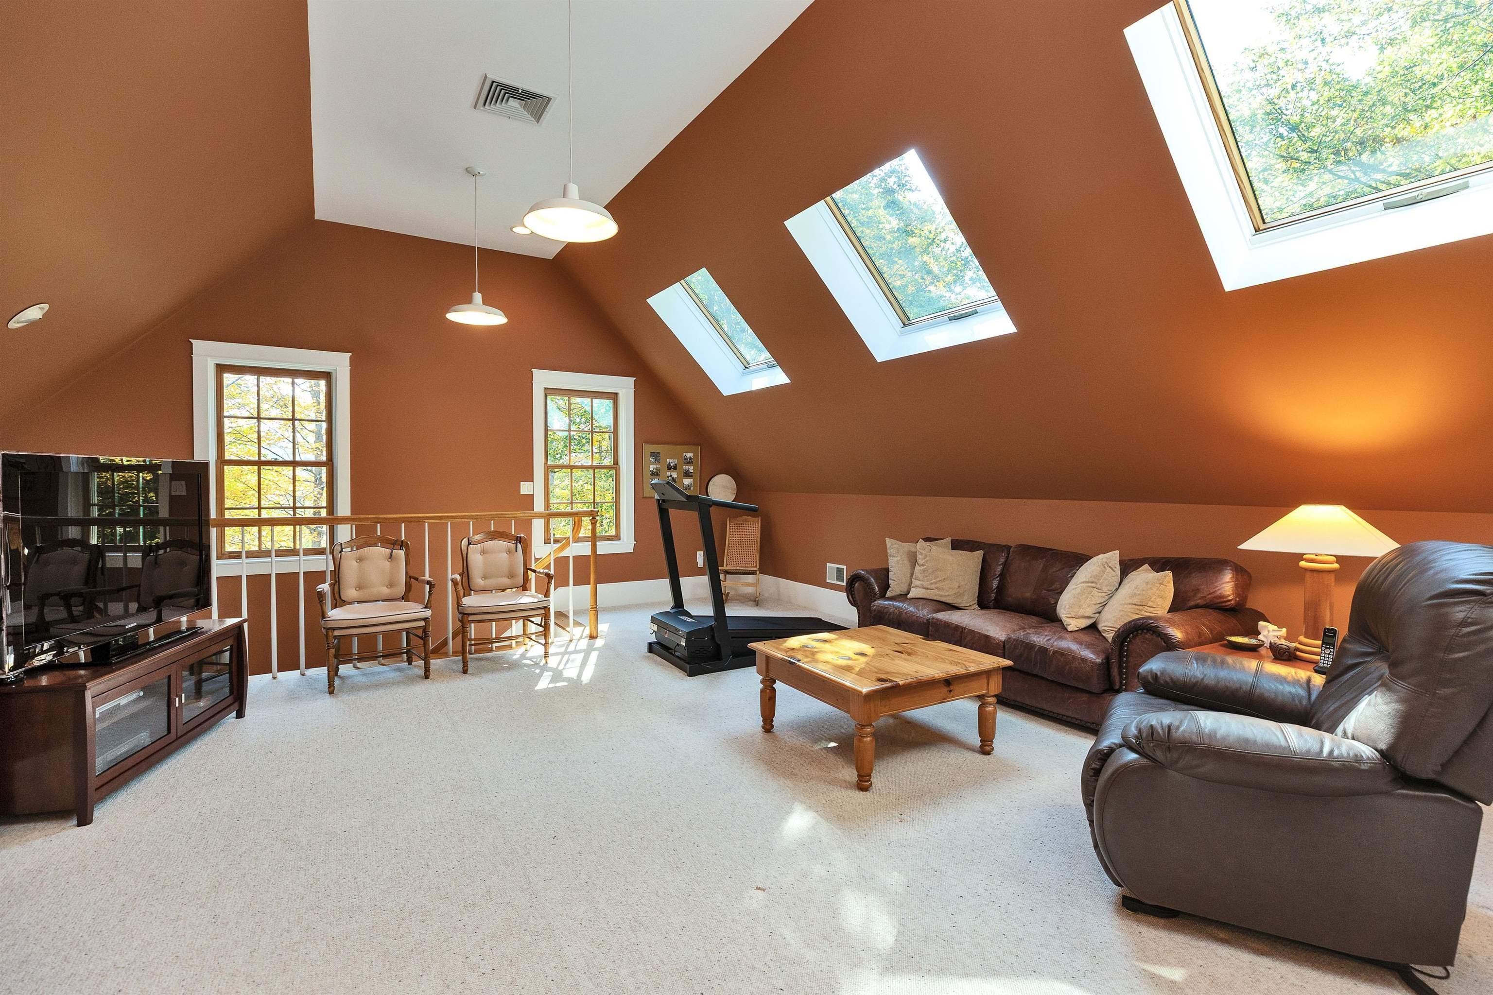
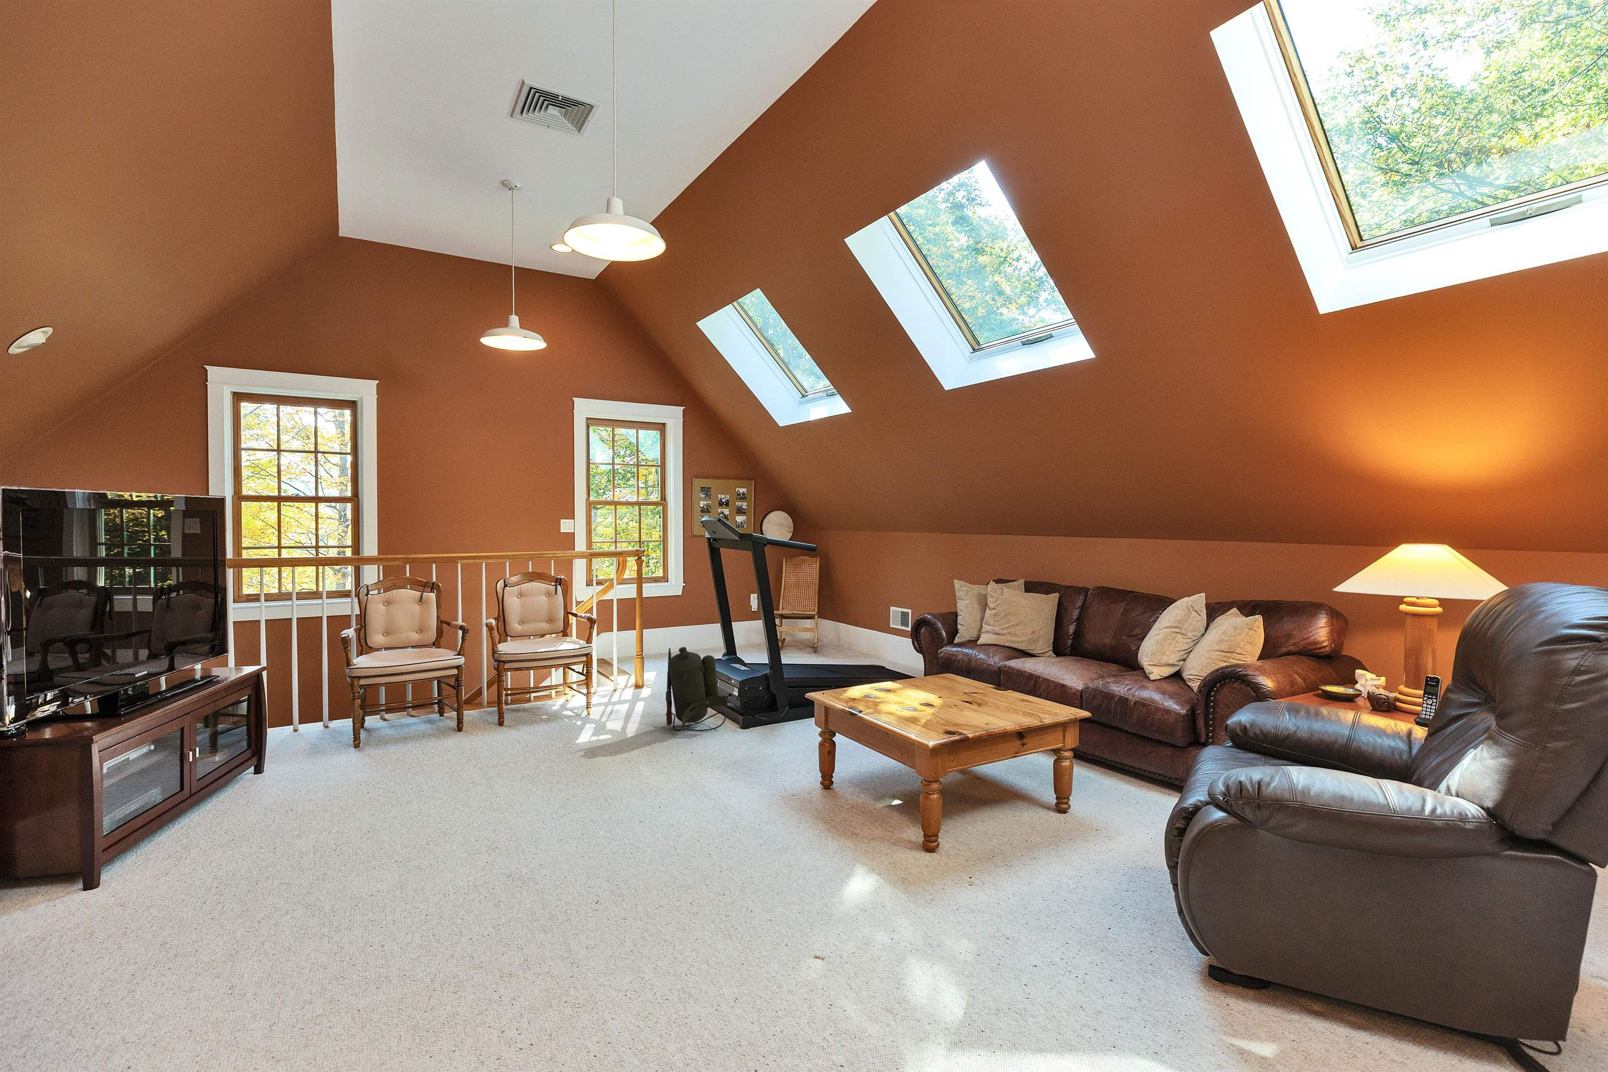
+ backpack [665,646,727,732]
